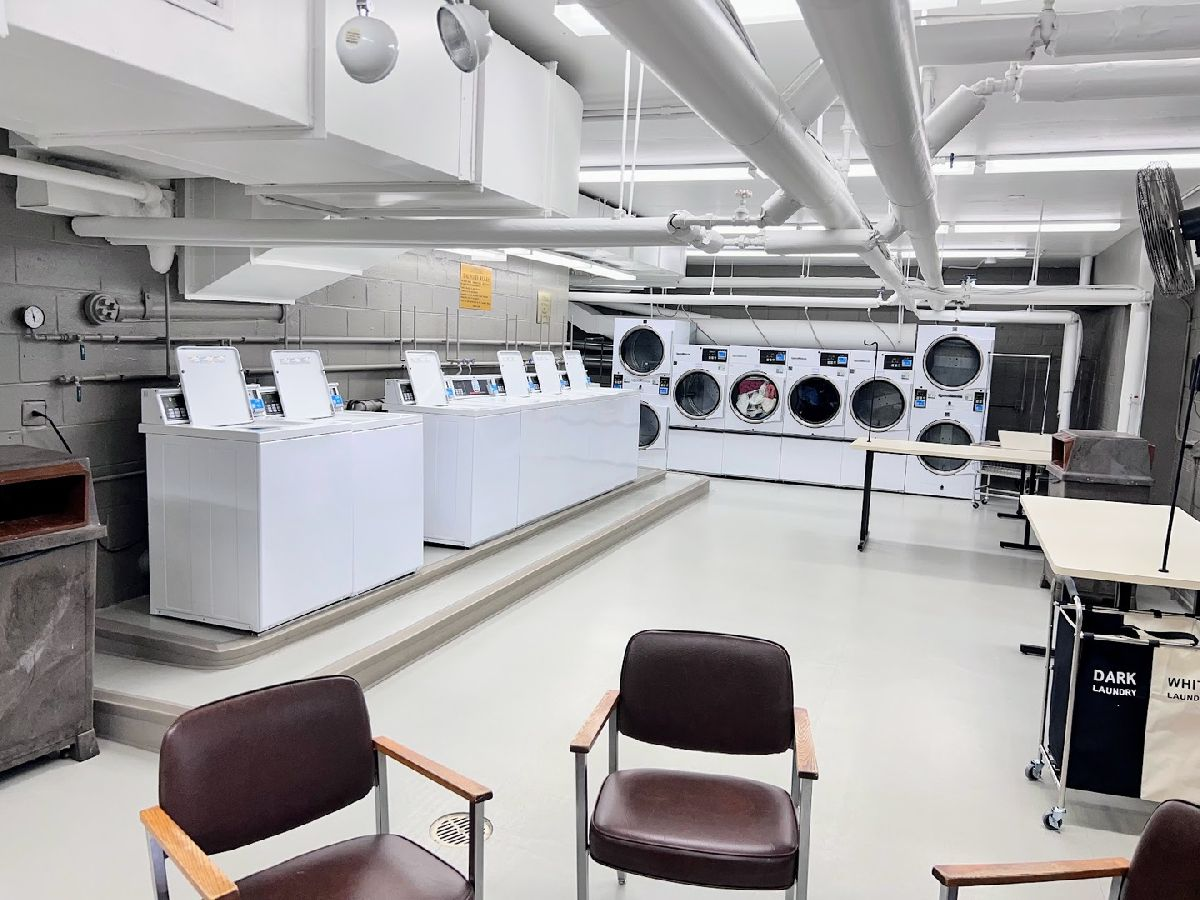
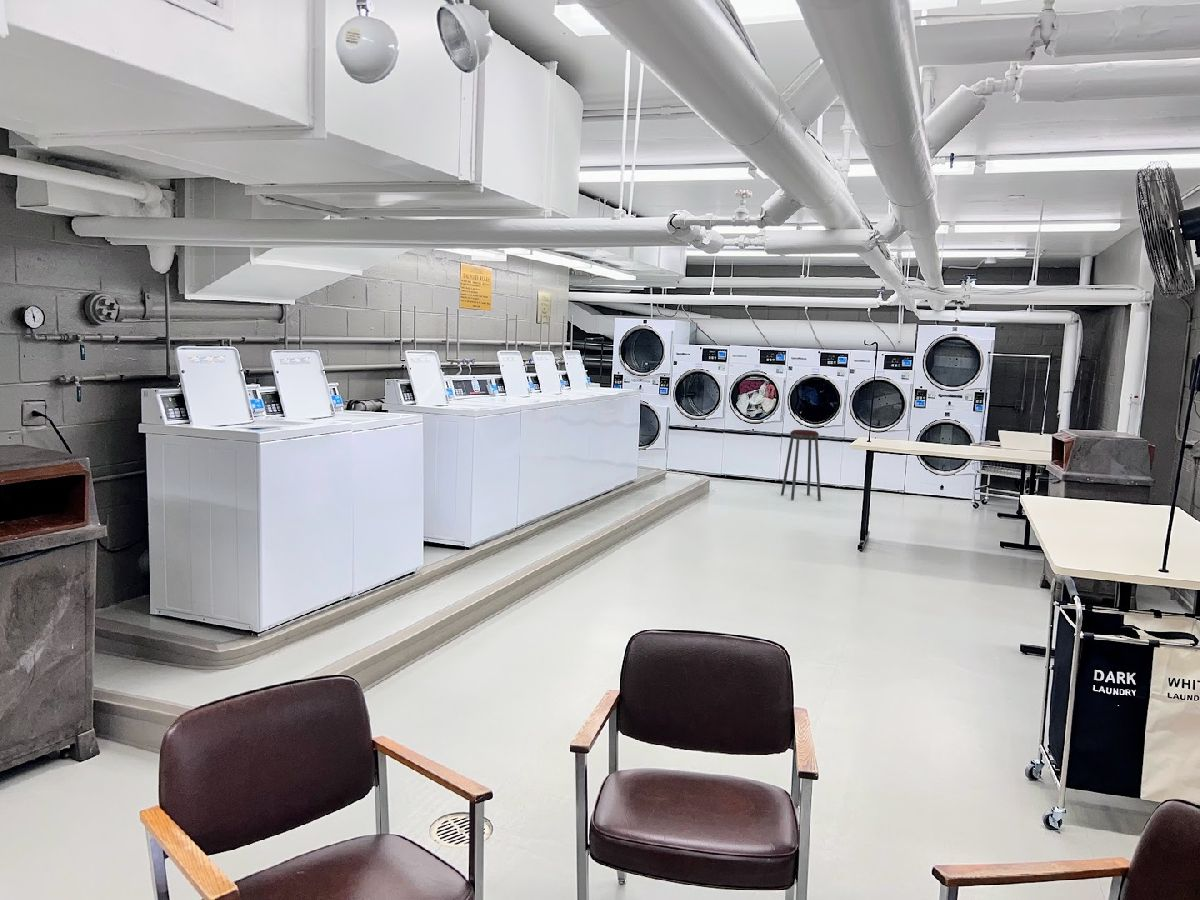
+ music stool [780,429,822,502]
